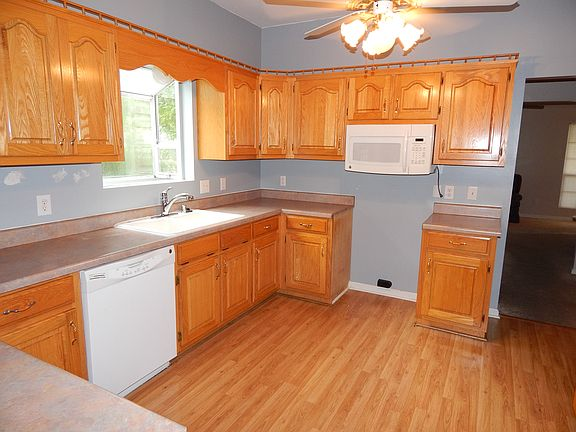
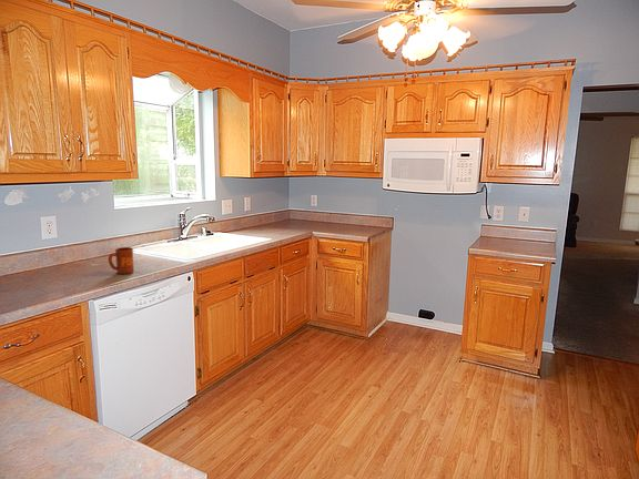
+ mug [108,246,135,275]
